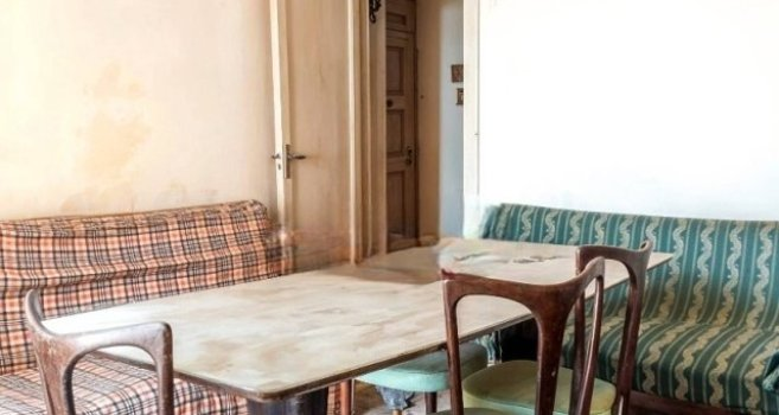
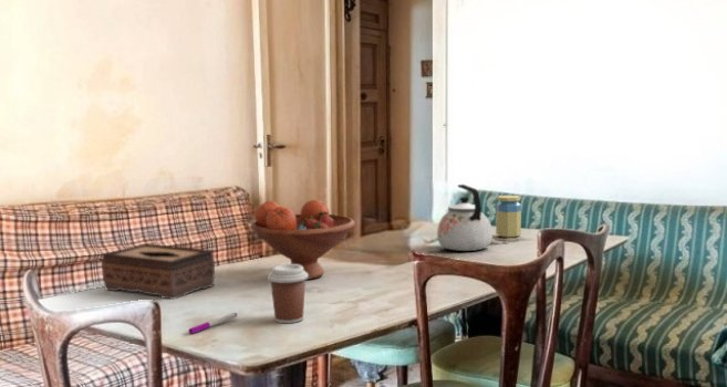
+ coffee cup [267,263,308,324]
+ jar [495,195,522,239]
+ kettle [436,184,494,252]
+ pen [187,312,238,335]
+ tissue box [101,242,216,301]
+ fruit bowl [250,199,356,281]
